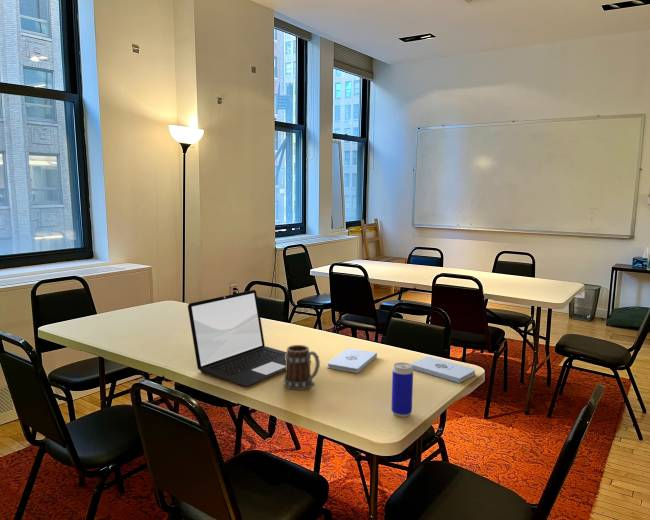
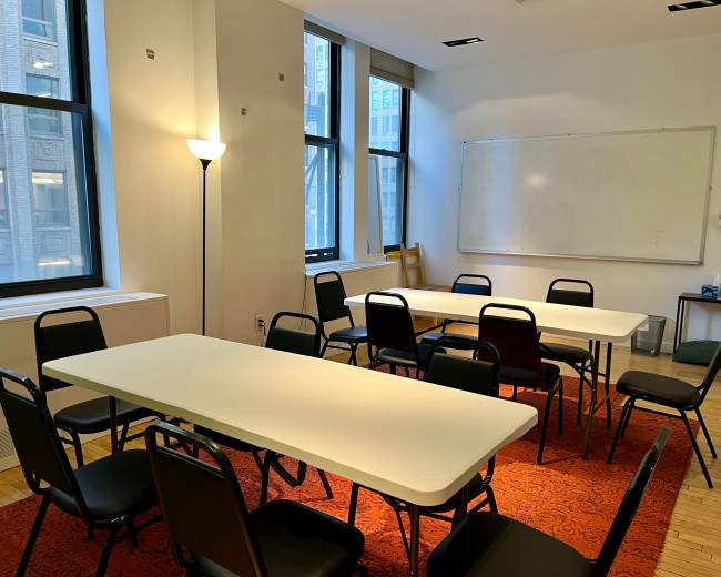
- mug [283,344,321,391]
- notepad [327,347,378,374]
- laptop [187,289,287,388]
- beverage can [390,362,414,418]
- notepad [410,356,476,384]
